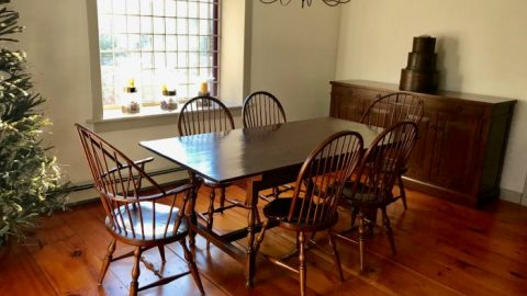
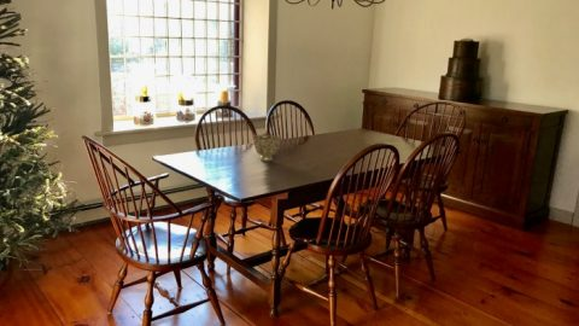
+ decorative bowl [252,133,282,163]
